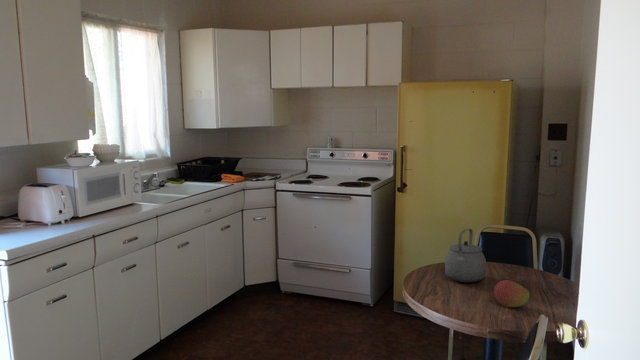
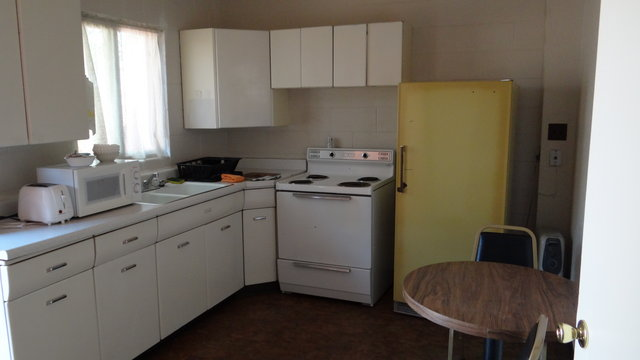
- fruit [490,279,530,308]
- tea kettle [444,228,487,283]
